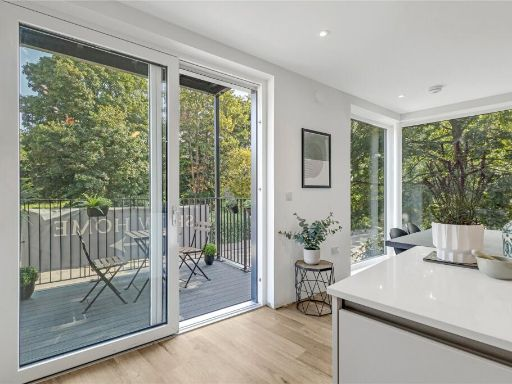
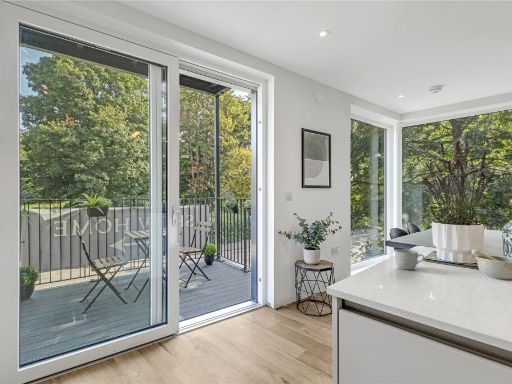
+ mug [394,248,425,271]
